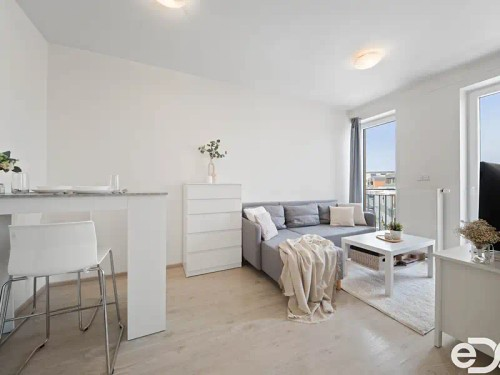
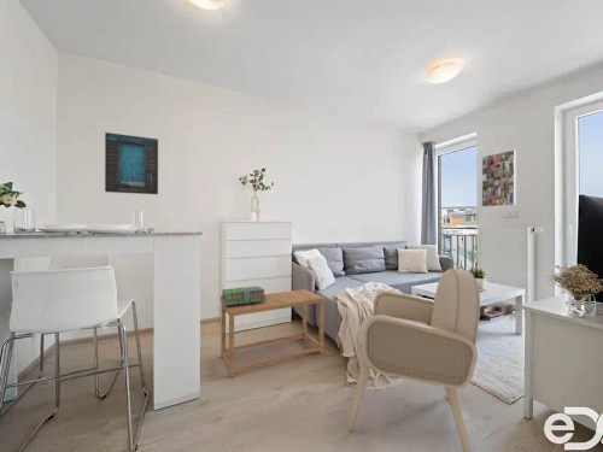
+ armchair [347,268,481,452]
+ stack of books [219,284,267,306]
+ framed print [104,131,159,195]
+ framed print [481,148,517,209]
+ side table [219,288,326,378]
